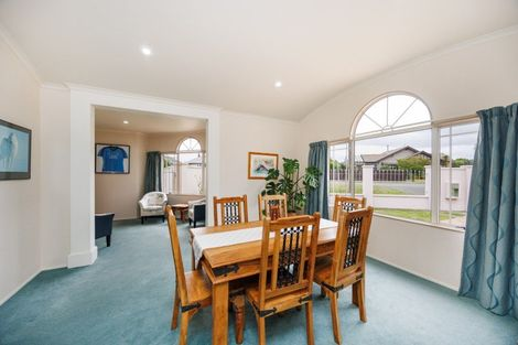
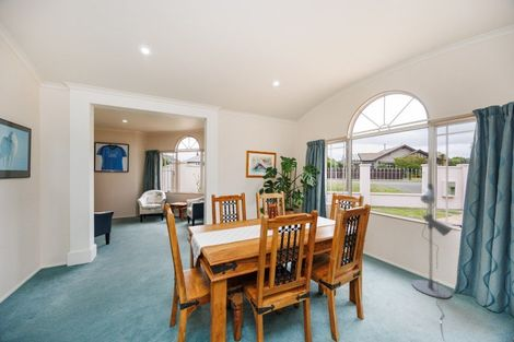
+ floor lamp [410,157,453,342]
